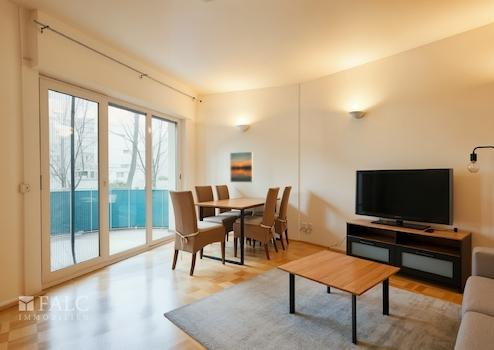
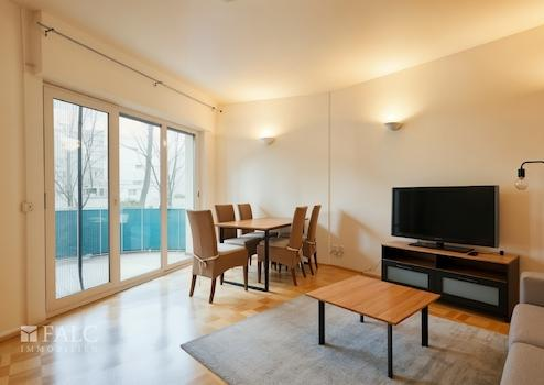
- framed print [229,151,254,183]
